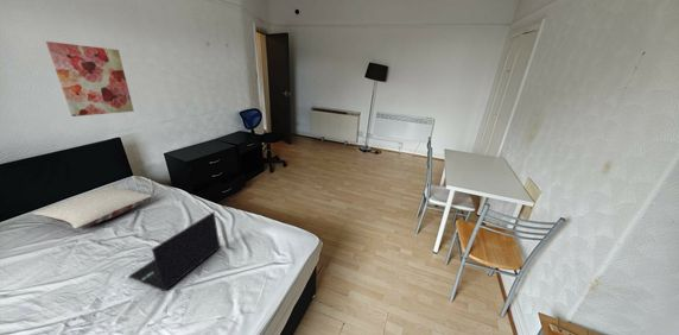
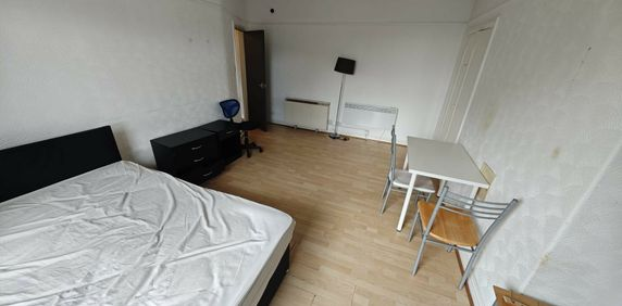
- wall art [45,40,135,118]
- laptop [127,210,221,292]
- pillow [32,185,153,229]
